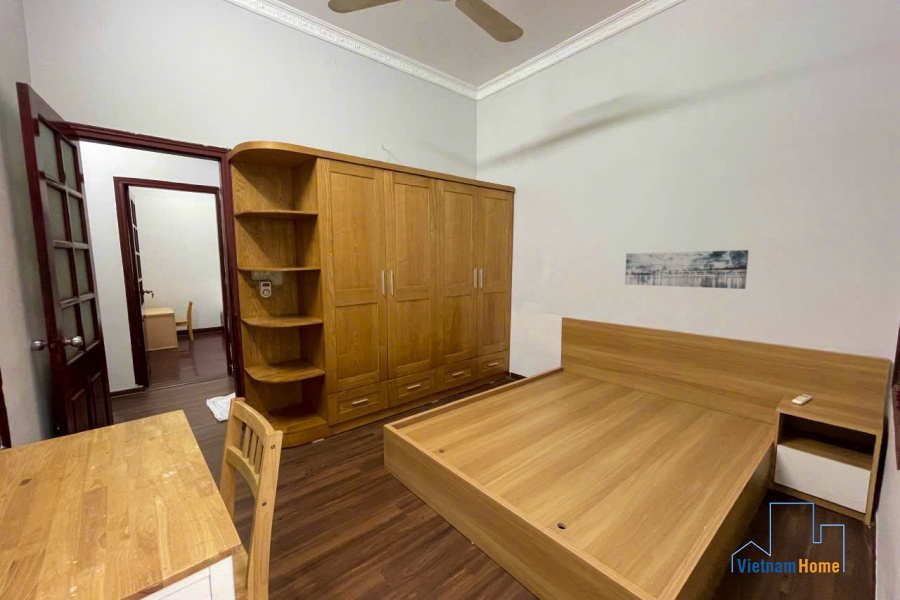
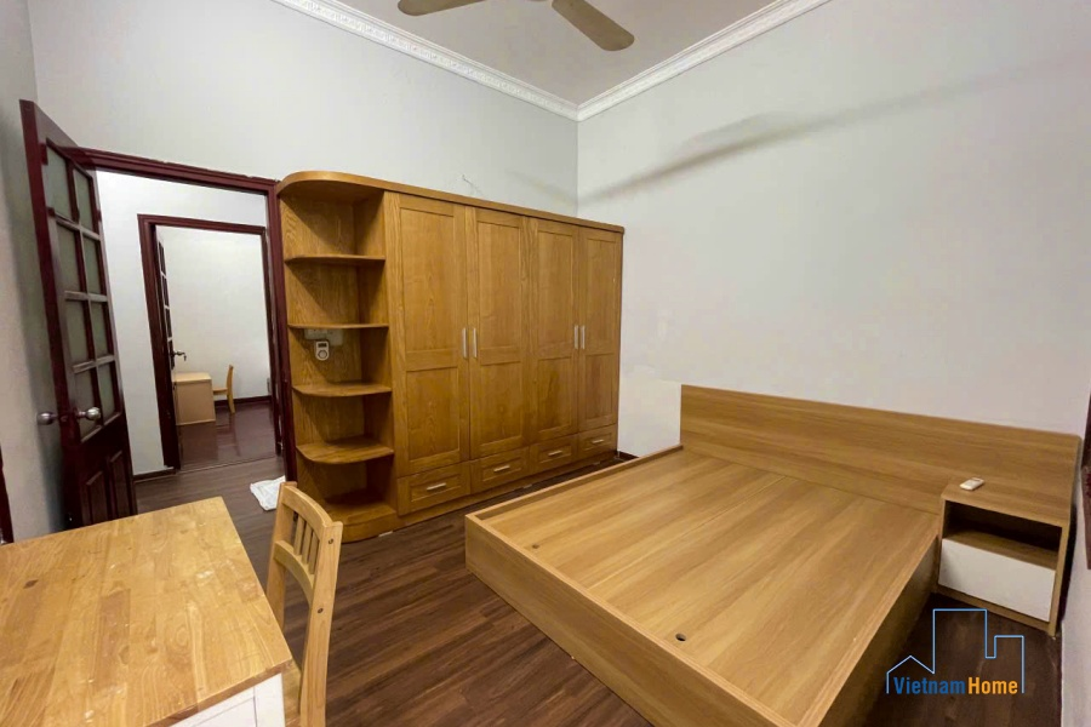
- wall art [624,249,750,290]
